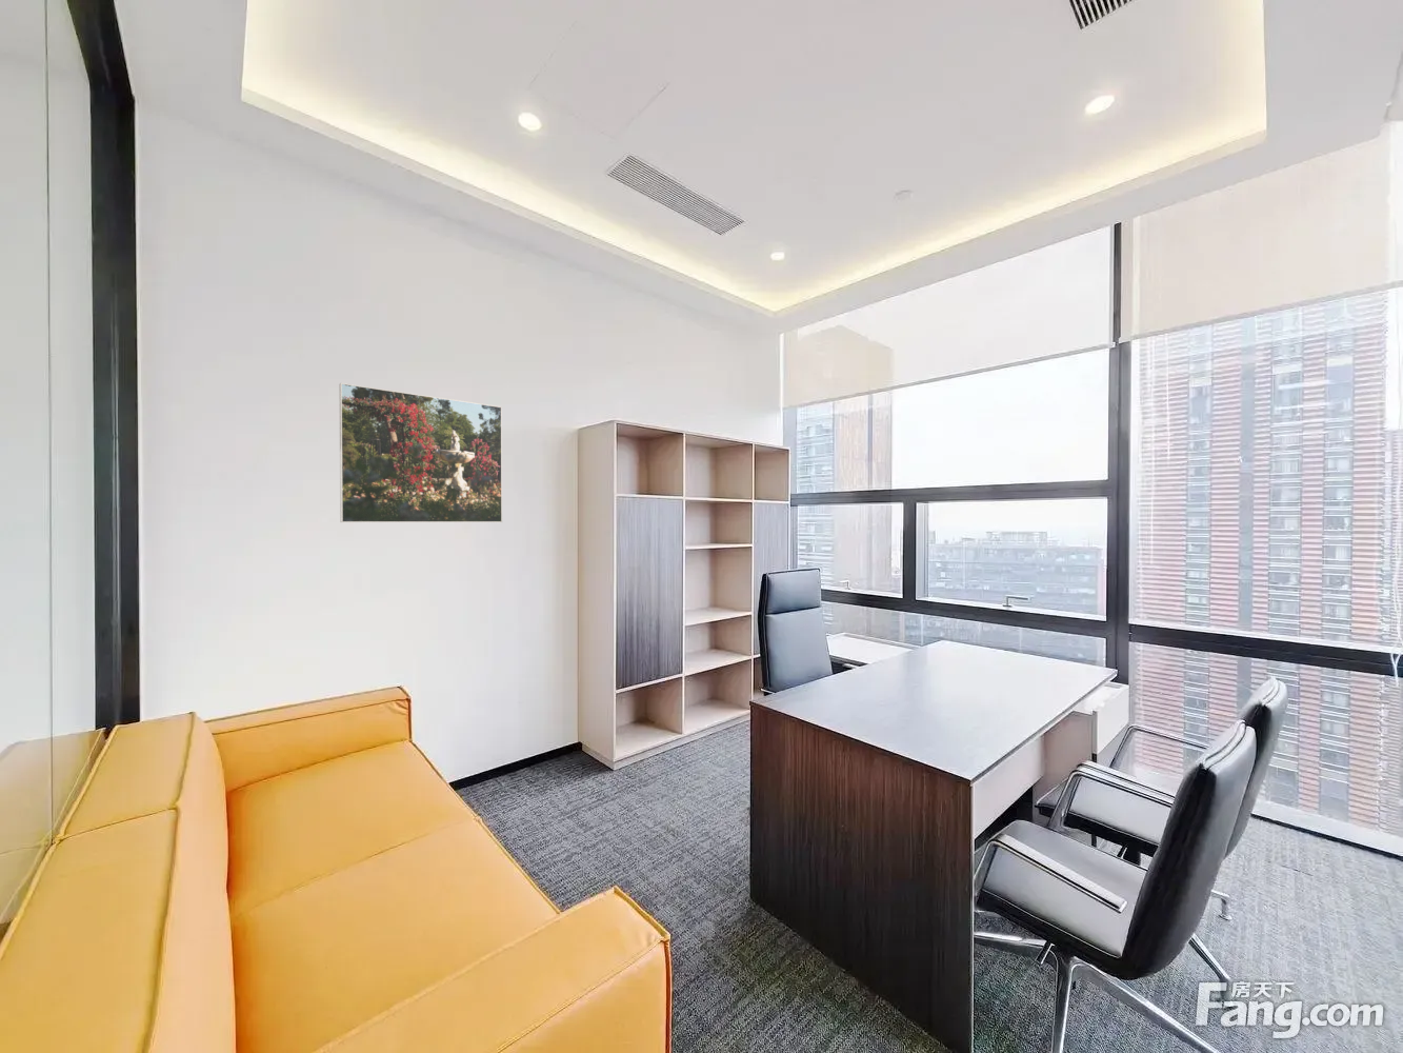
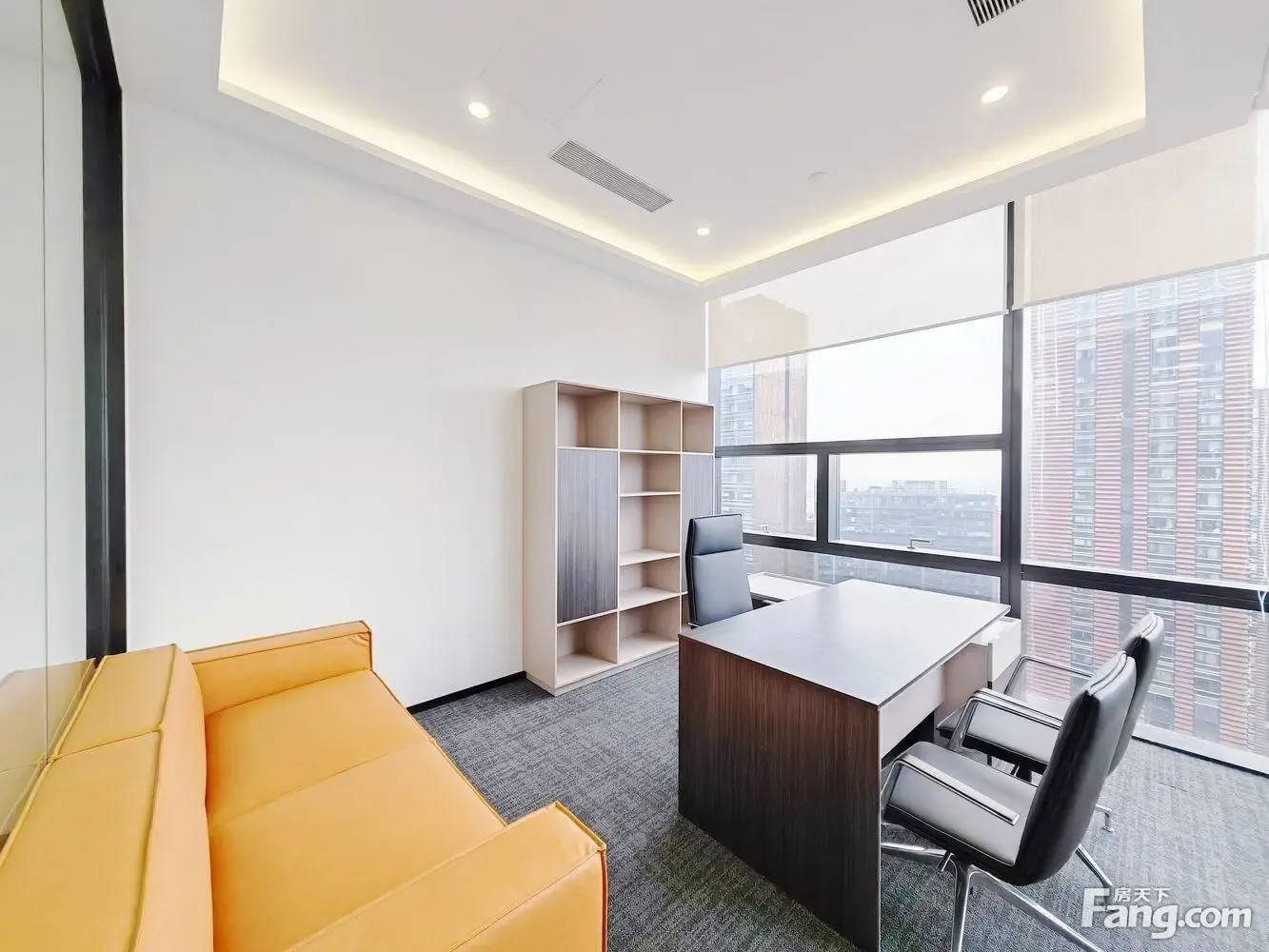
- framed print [339,383,503,523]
